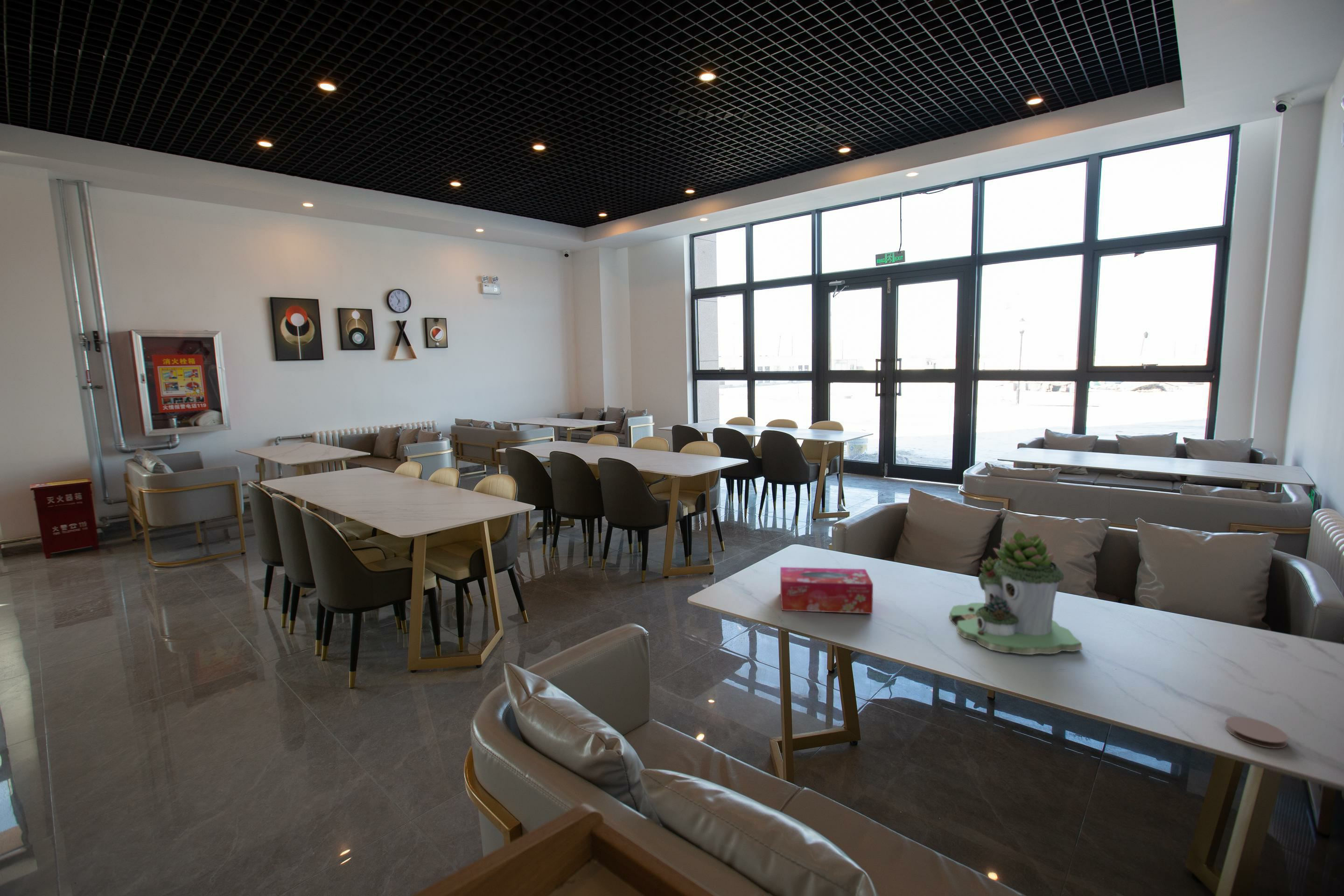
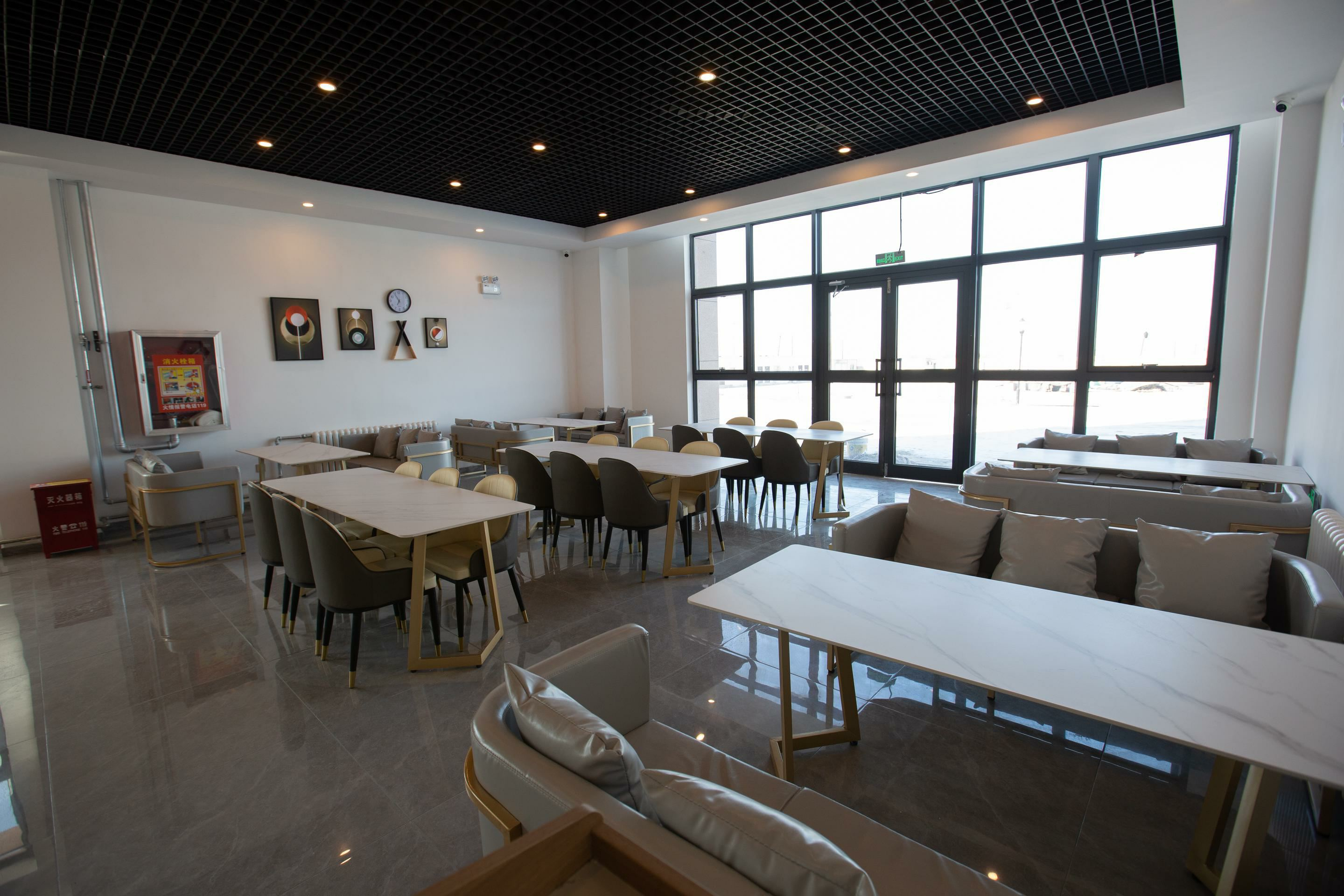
- succulent planter [948,528,1084,655]
- coaster [1225,716,1288,749]
- tissue box [780,567,874,614]
